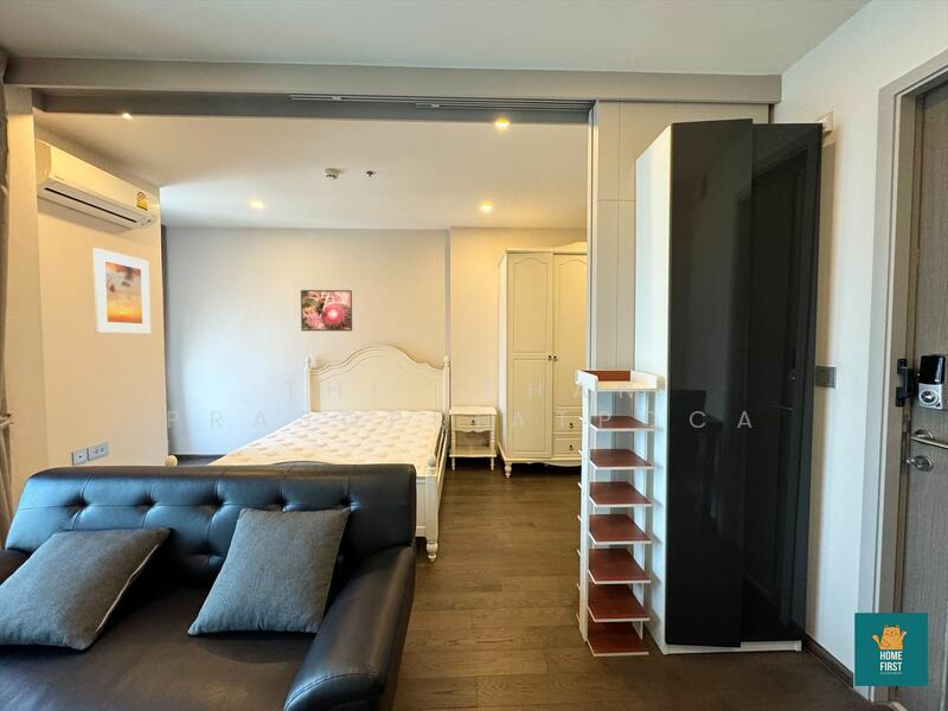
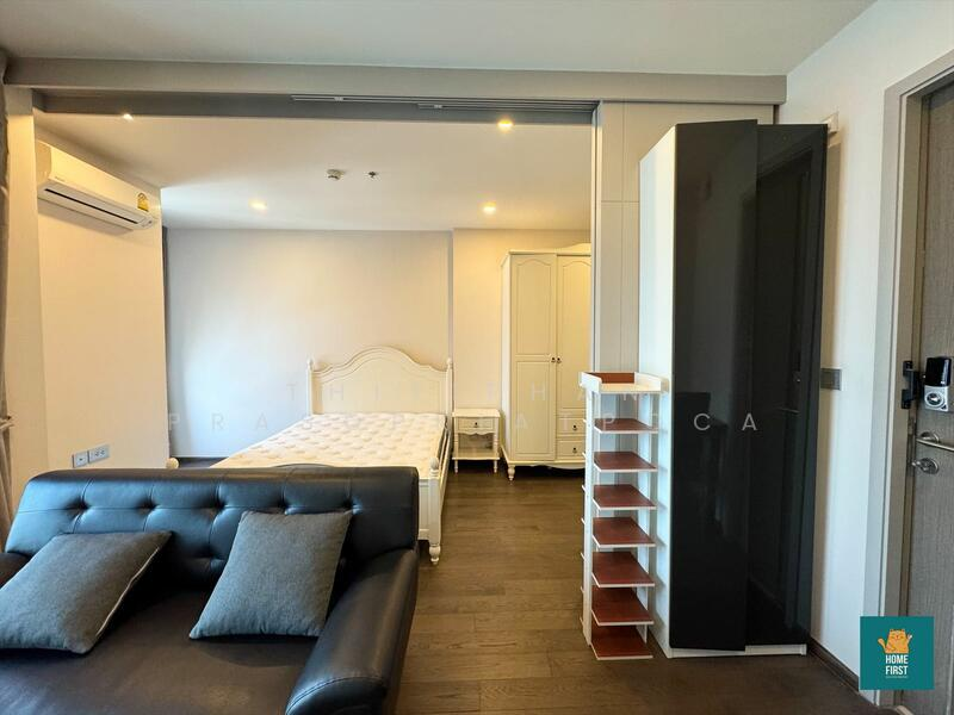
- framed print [300,289,353,332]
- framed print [91,246,152,335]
